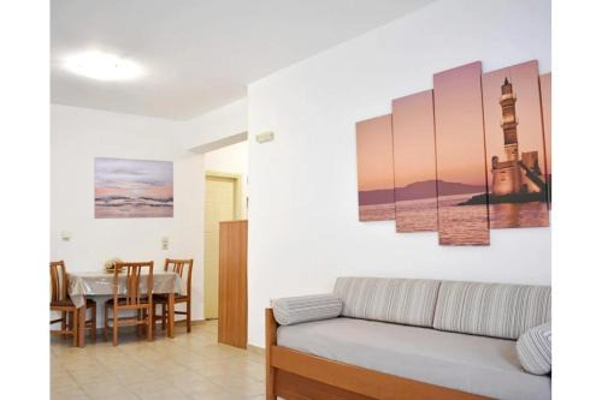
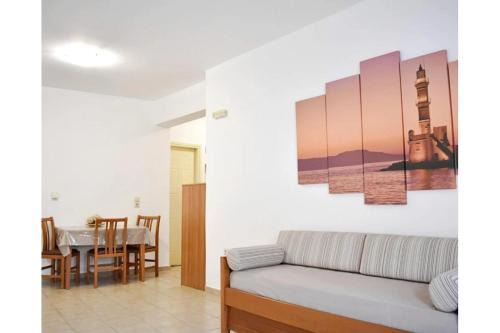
- wall art [93,156,175,220]
